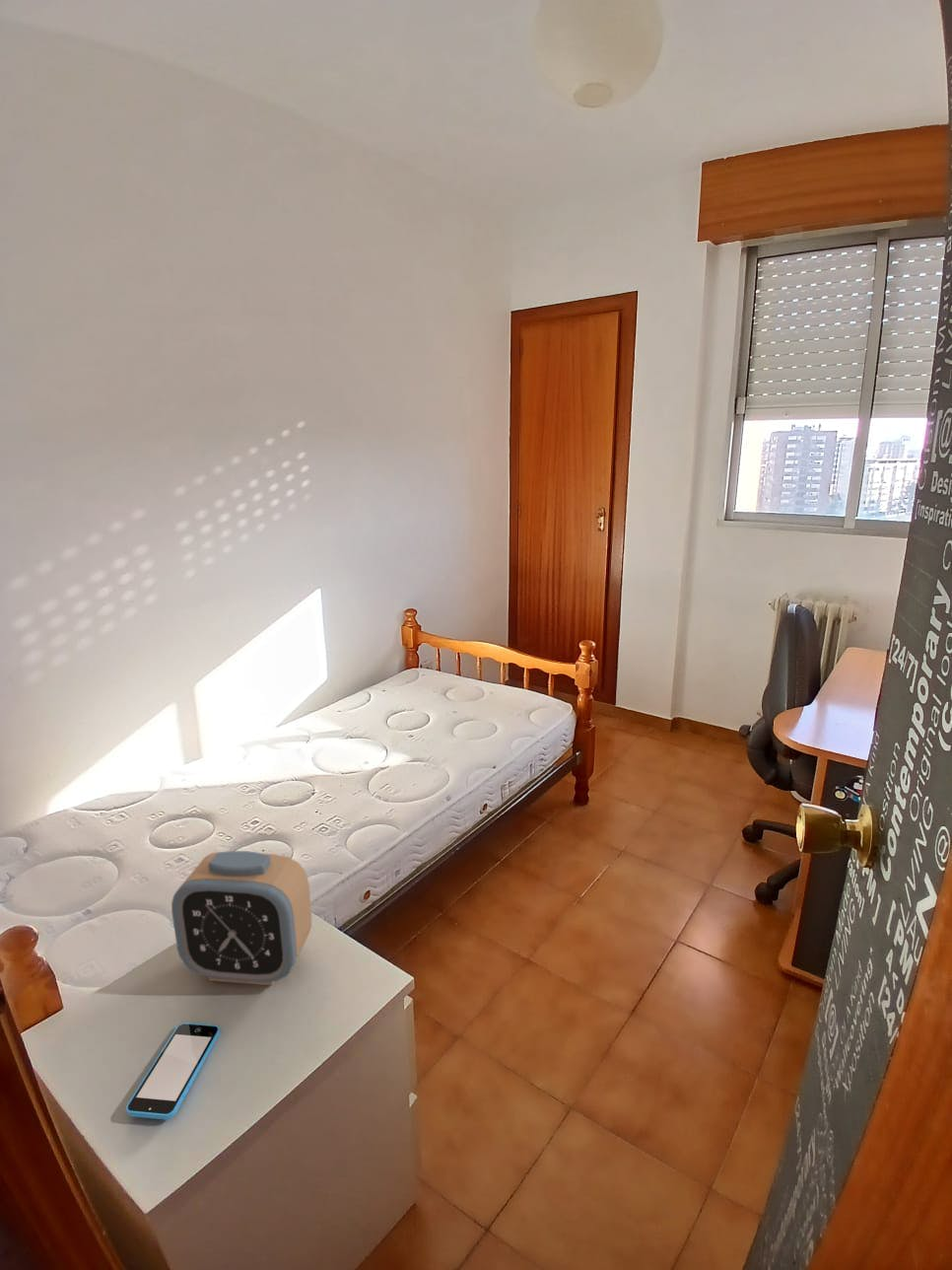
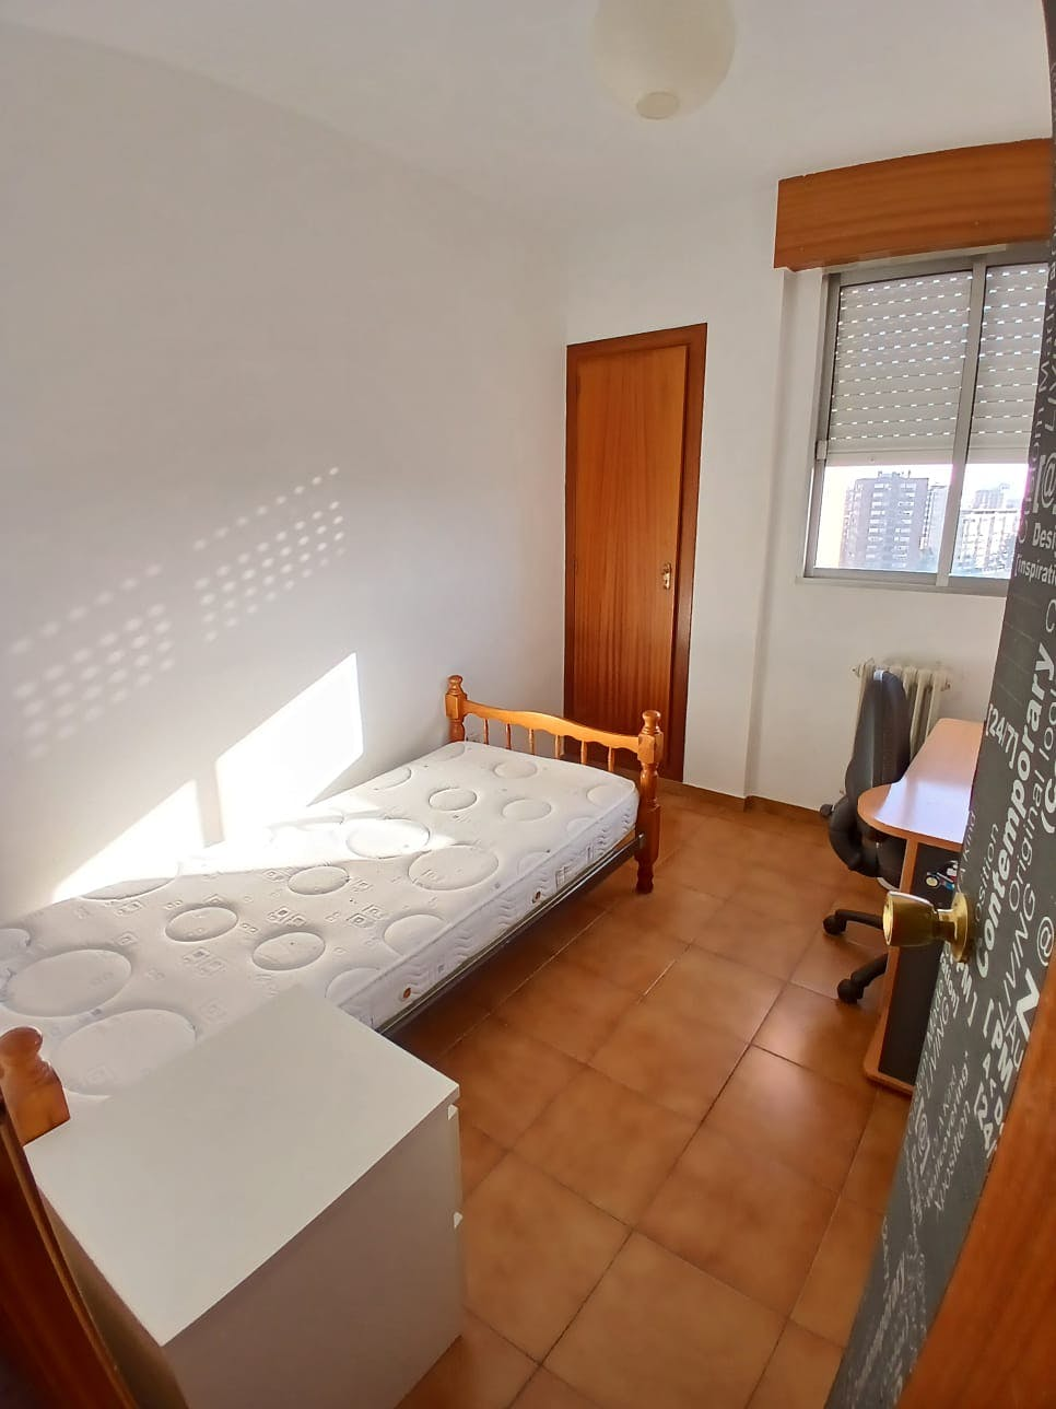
- smartphone [125,1022,221,1121]
- alarm clock [170,850,312,986]
